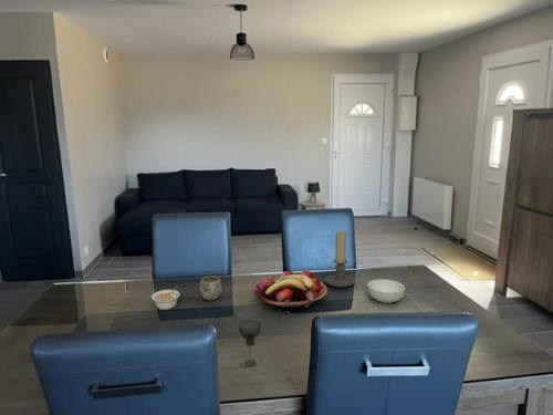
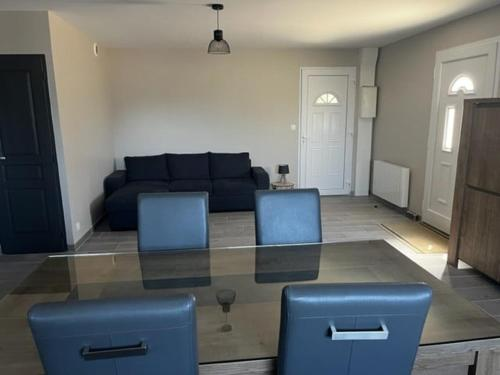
- cereal bowl [366,278,406,304]
- legume [150,284,181,311]
- mug [198,274,223,301]
- fruit basket [251,270,328,314]
- candle holder [324,230,356,289]
